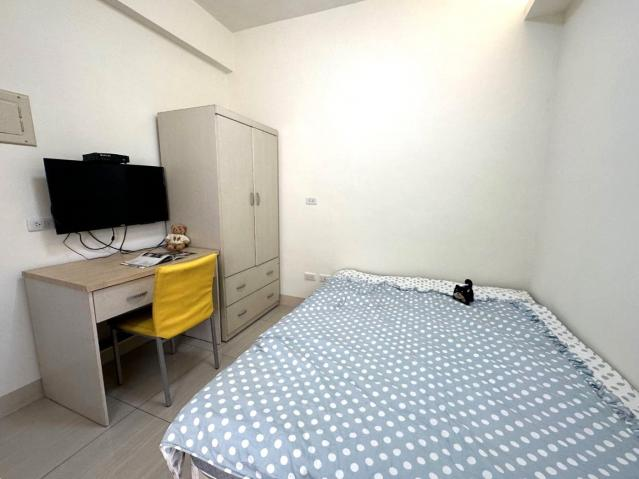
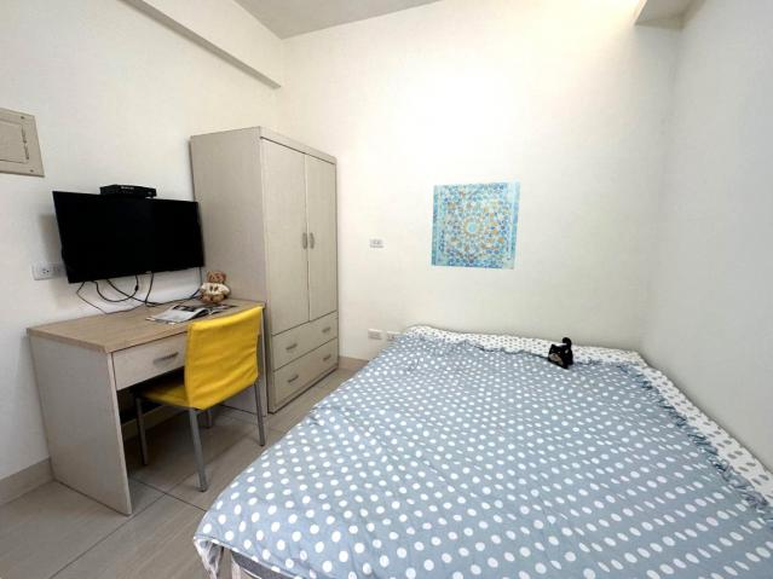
+ wall art [431,180,521,271]
